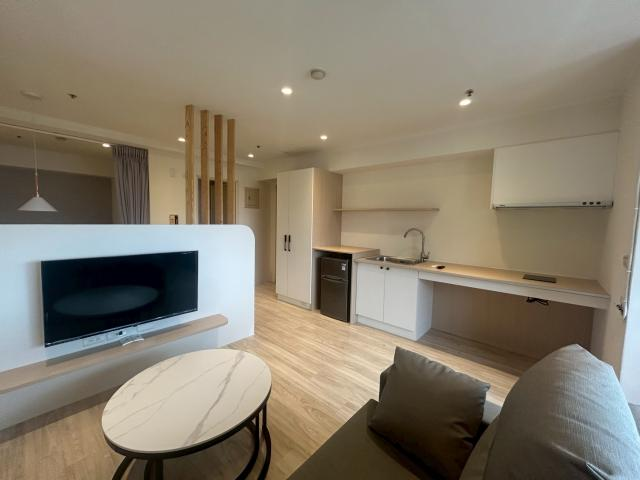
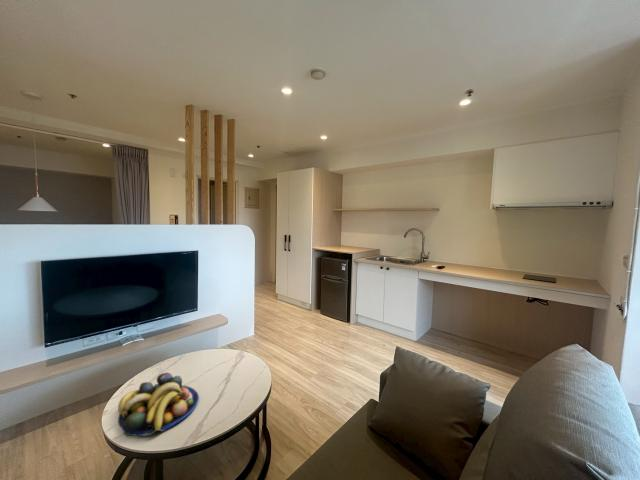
+ fruit bowl [117,372,200,438]
